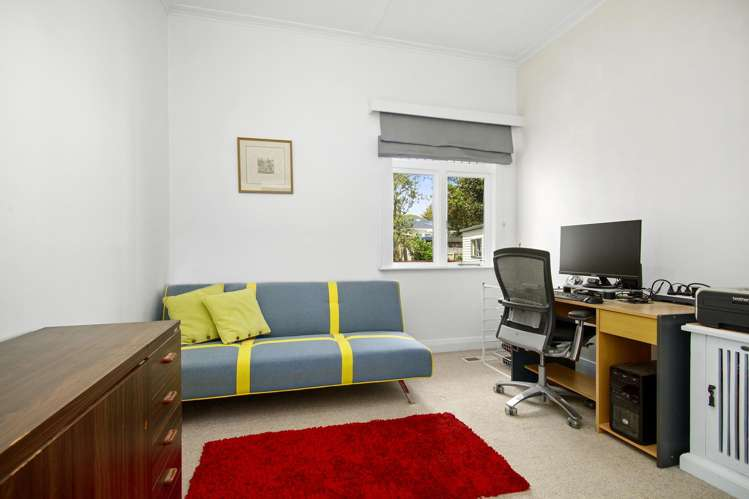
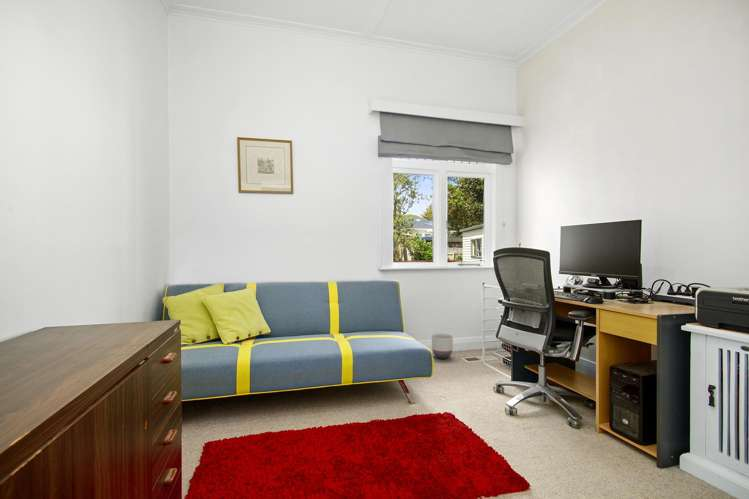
+ planter [431,333,454,360]
